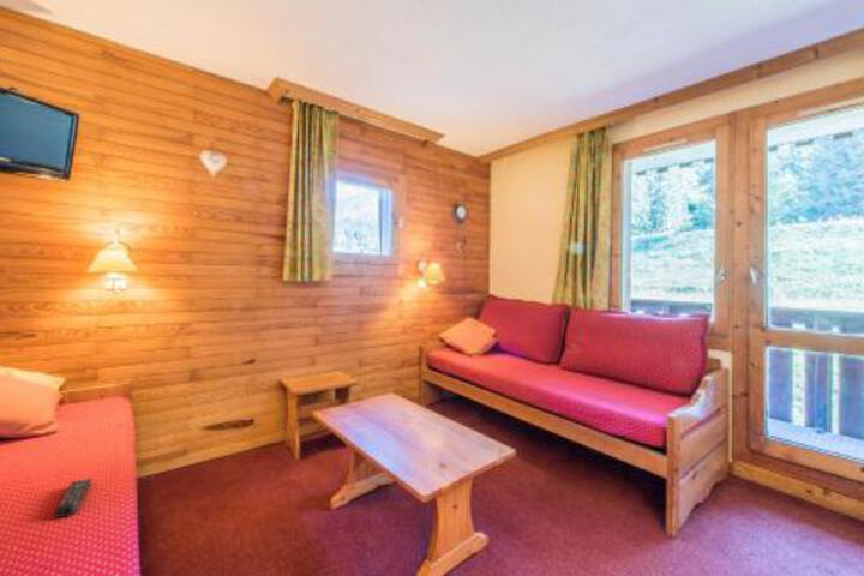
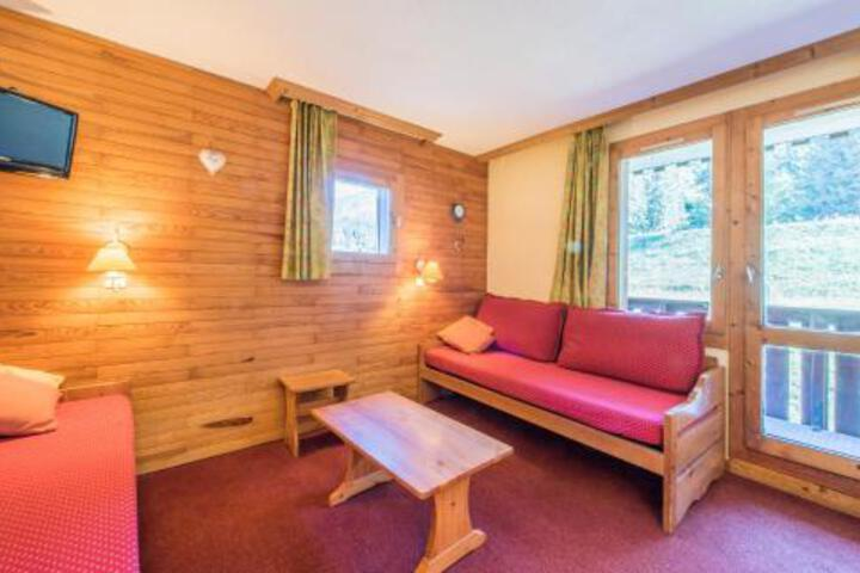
- remote control [54,478,94,518]
